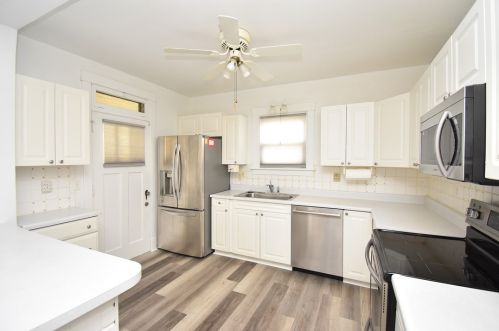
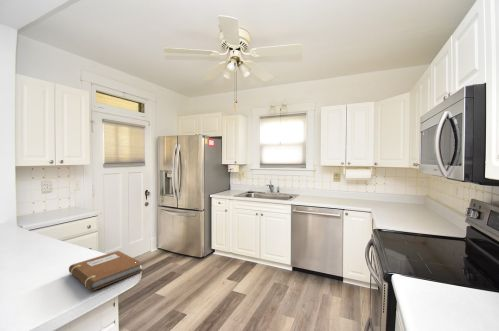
+ notebook [68,250,144,292]
